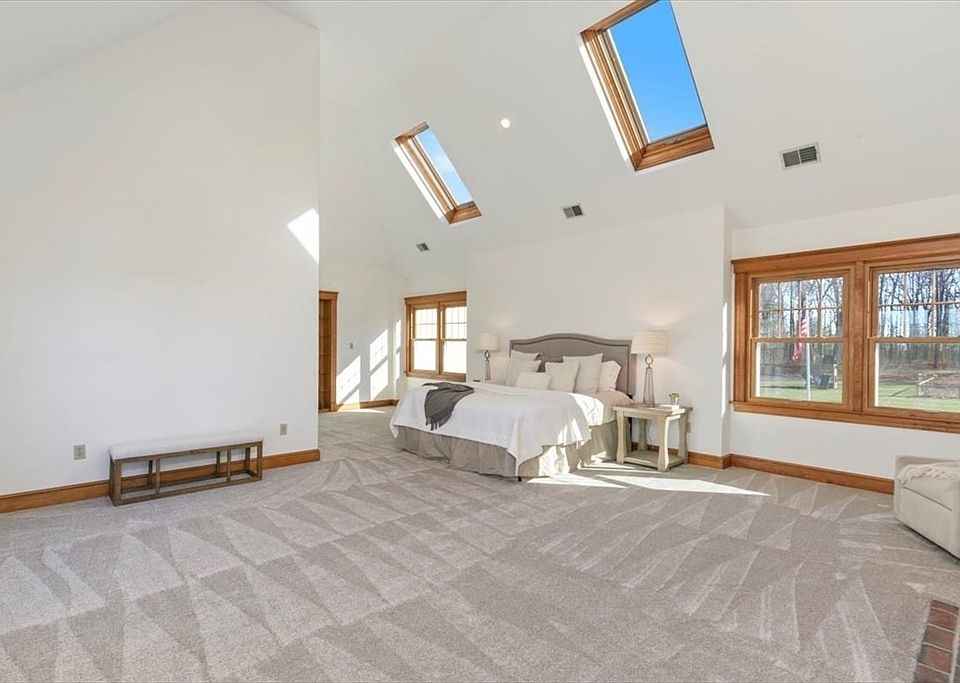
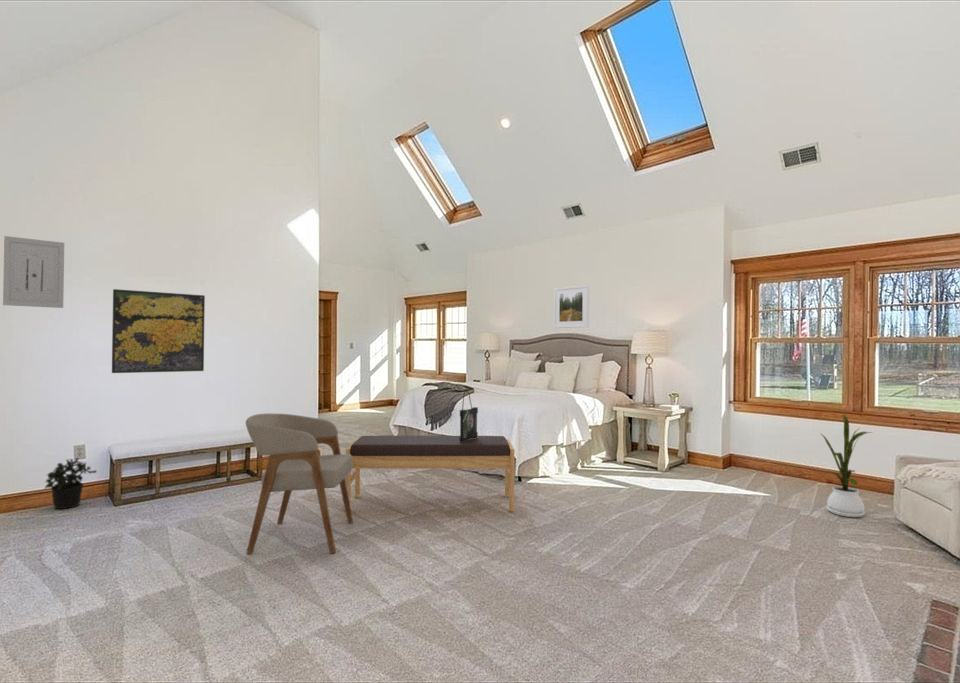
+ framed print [553,284,590,329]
+ bench [344,435,515,513]
+ potted plant [43,456,98,510]
+ armchair [245,413,354,555]
+ house plant [820,412,873,518]
+ photo frame [459,388,479,443]
+ wall art [2,235,65,309]
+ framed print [111,288,206,374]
